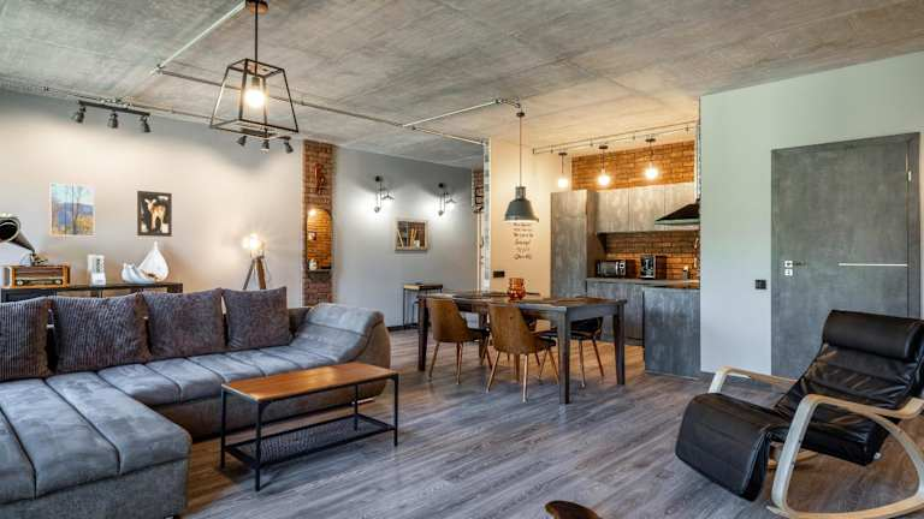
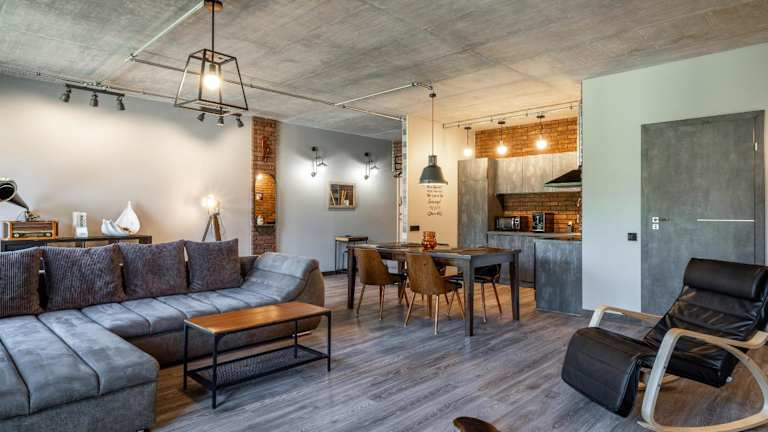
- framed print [49,183,95,238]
- wall art [136,190,173,238]
